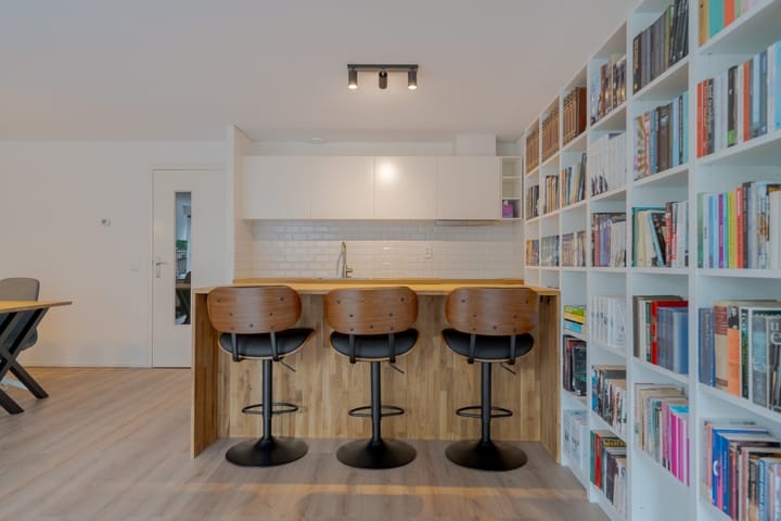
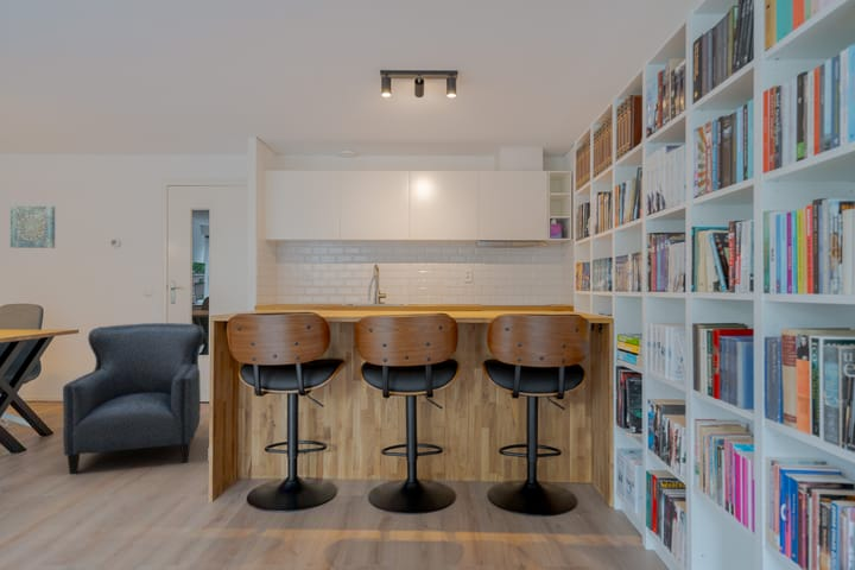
+ armchair [62,322,205,475]
+ wall art [10,204,56,249]
